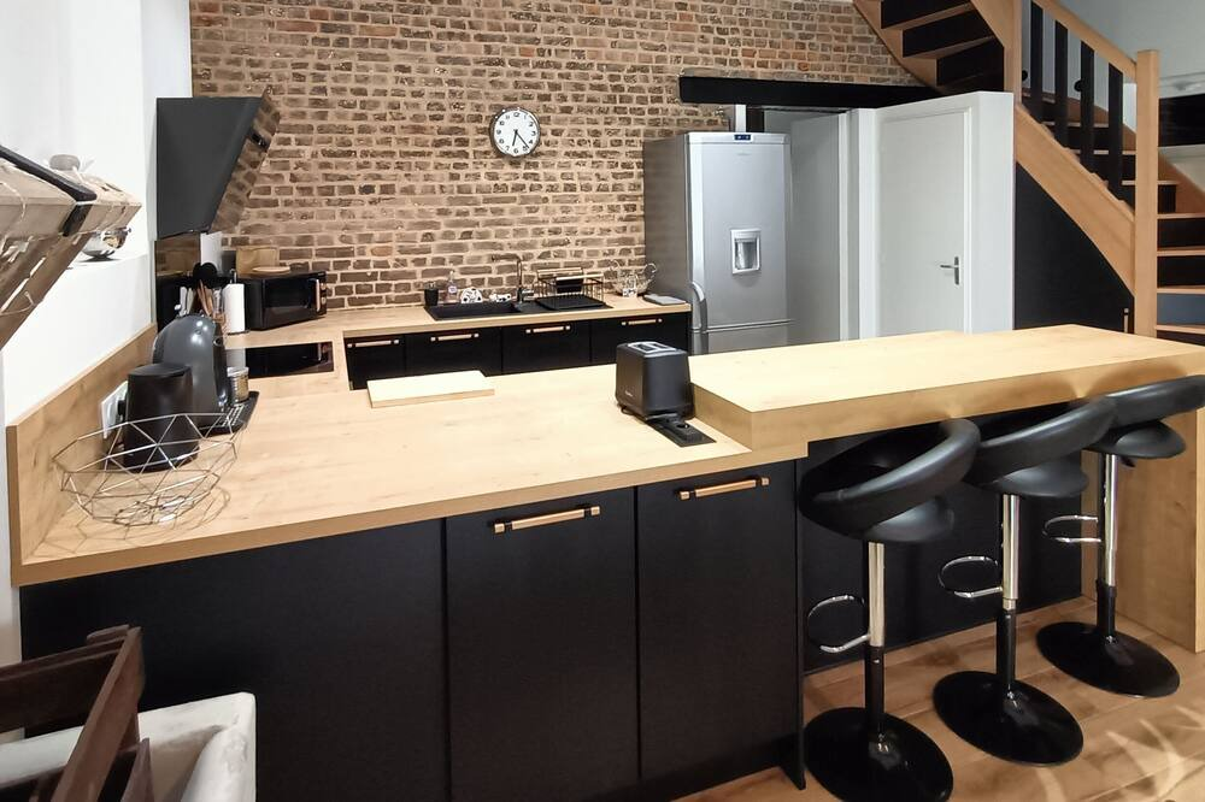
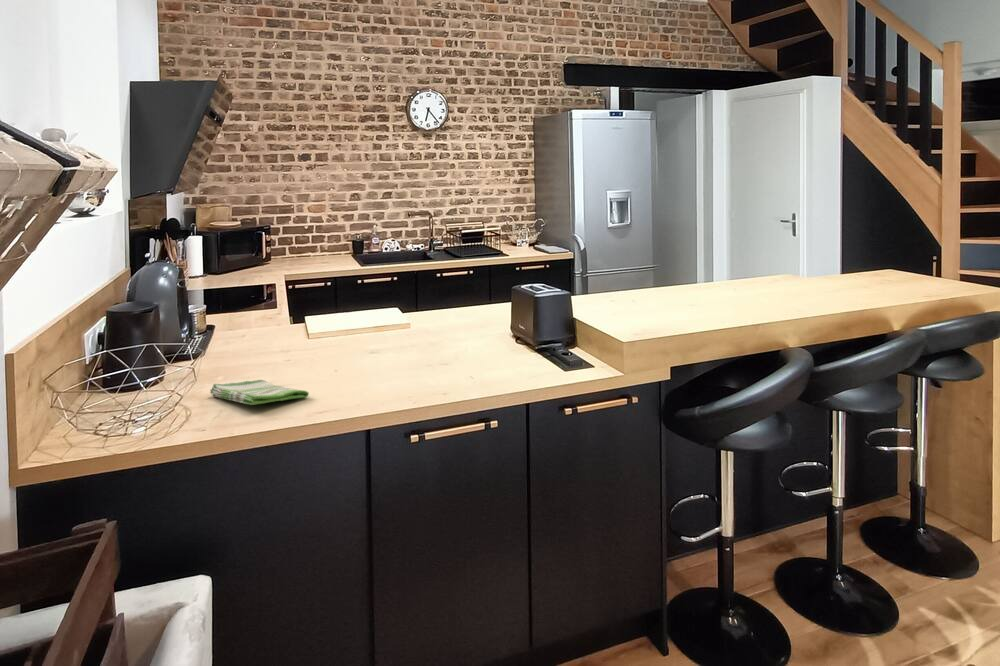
+ dish towel [209,379,310,406]
